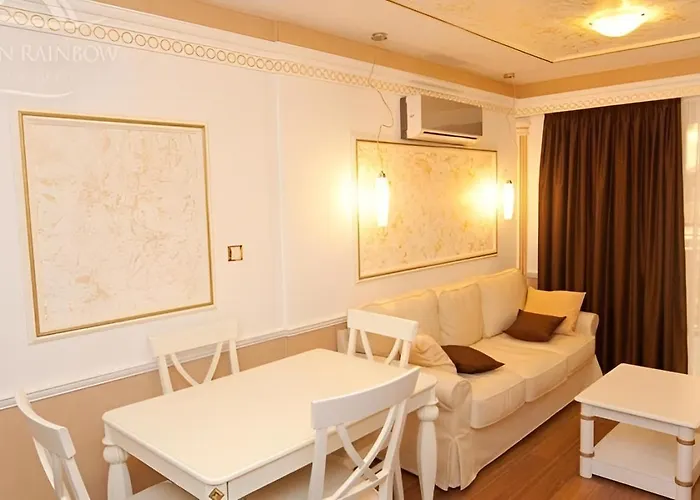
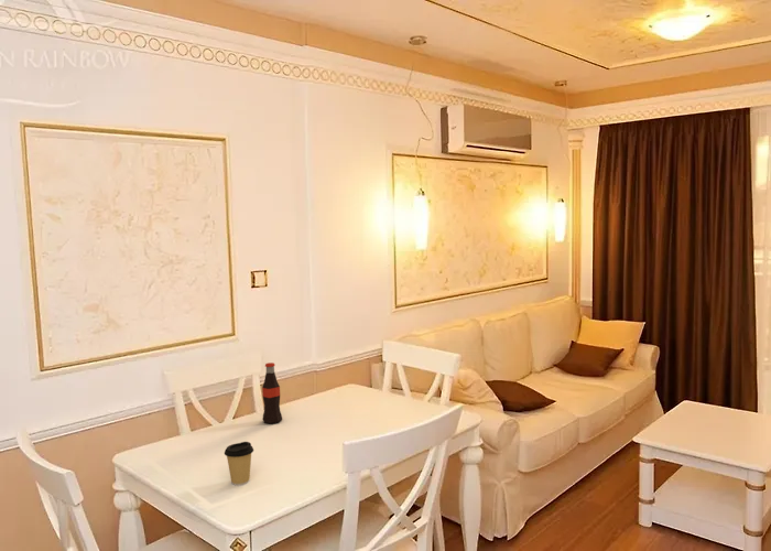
+ bottle [261,361,283,425]
+ coffee cup [224,441,254,486]
